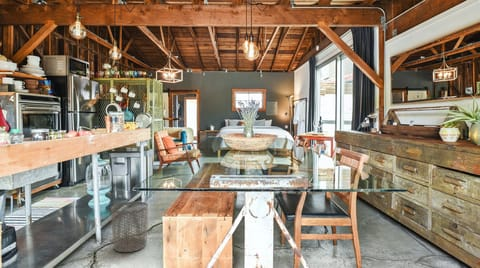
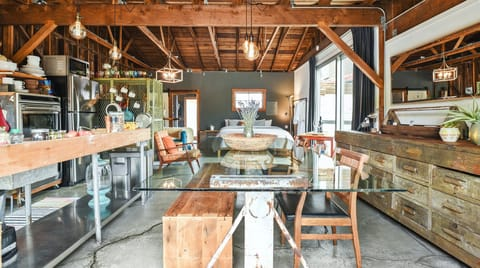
- waste bin [110,201,149,253]
